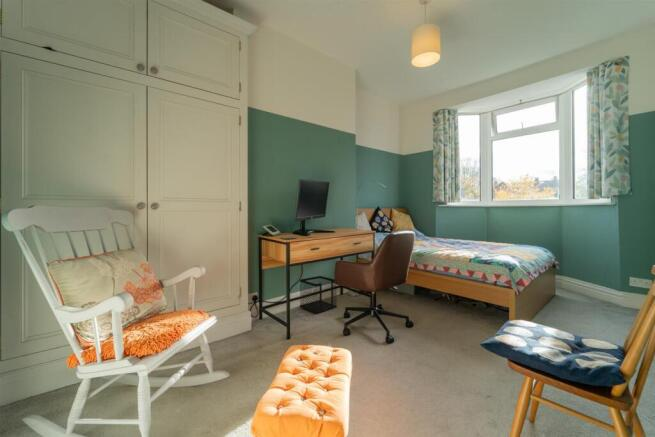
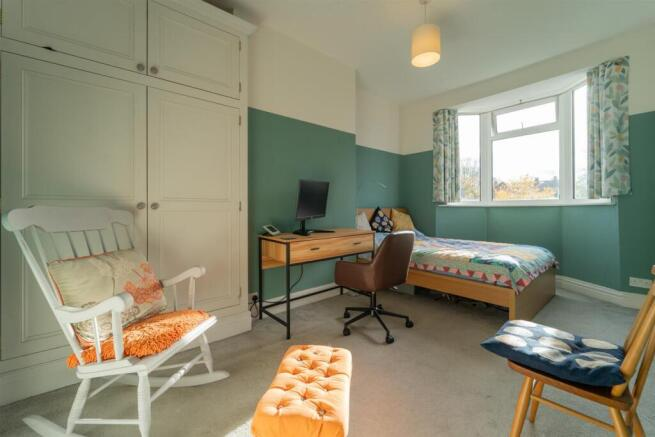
- wastebasket [299,275,338,315]
